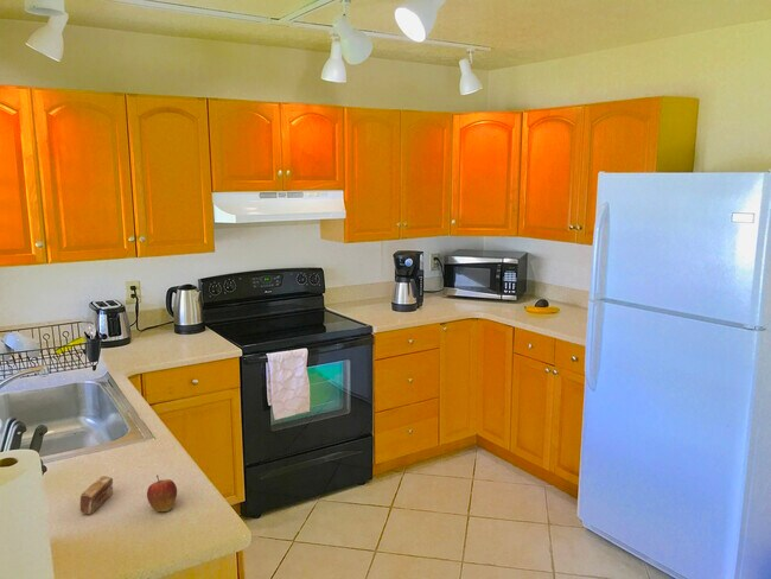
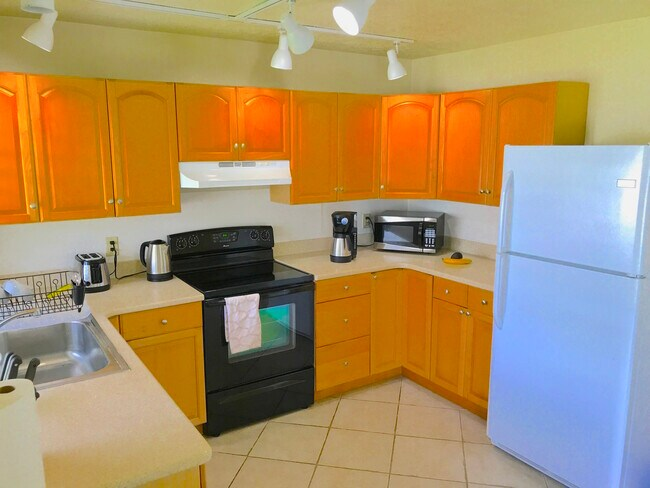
- fruit [146,475,178,513]
- soap bar [79,475,114,515]
